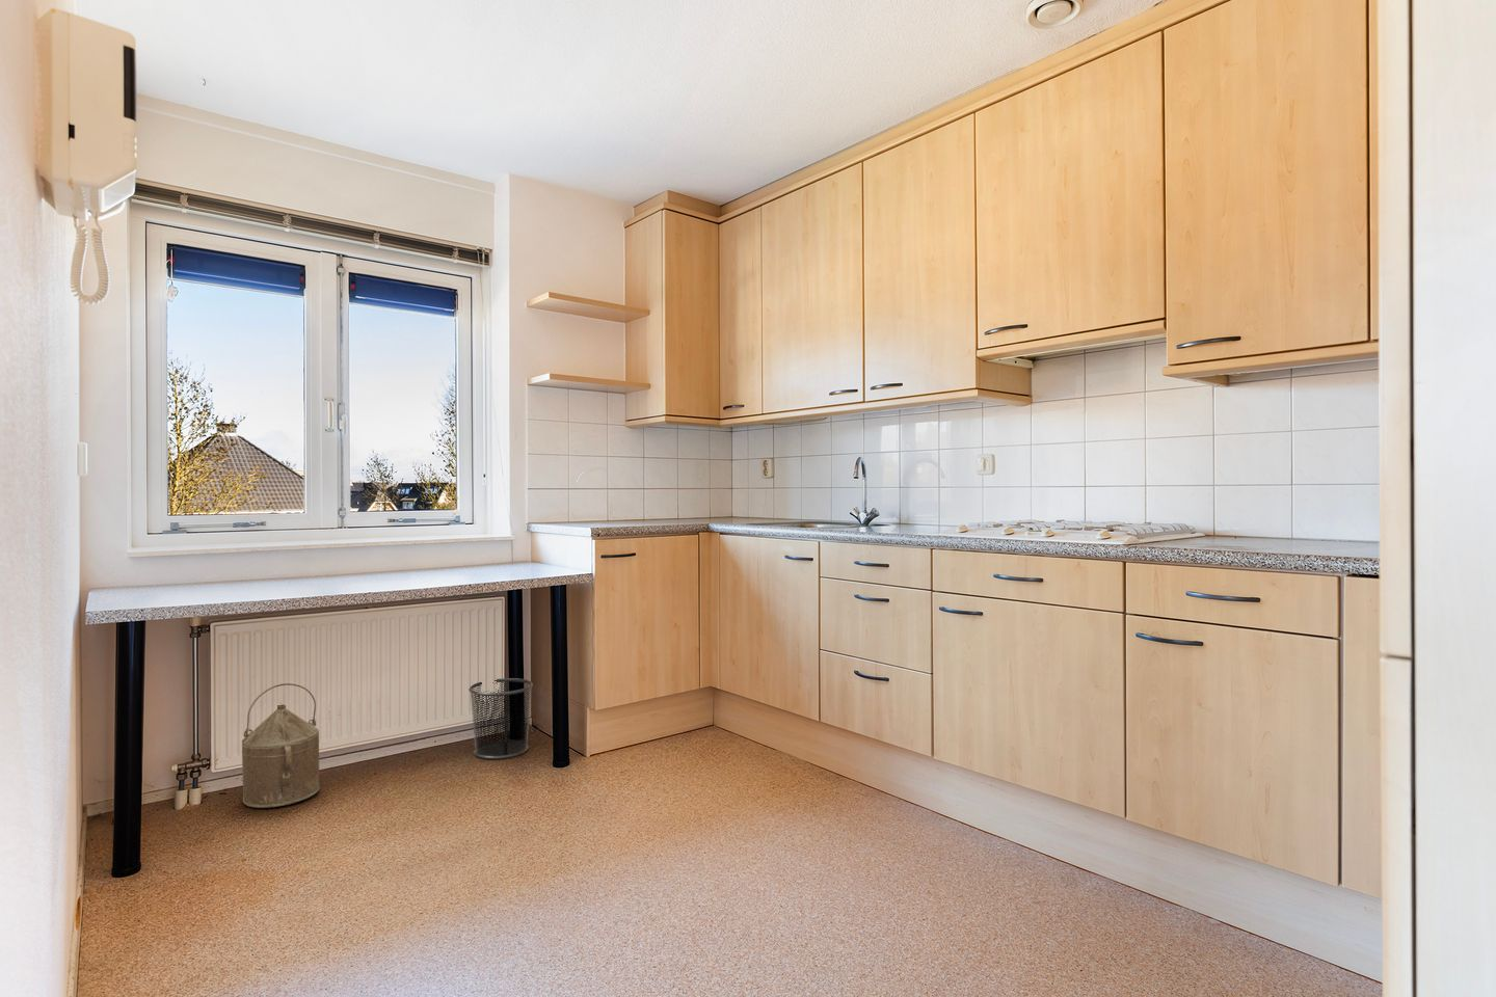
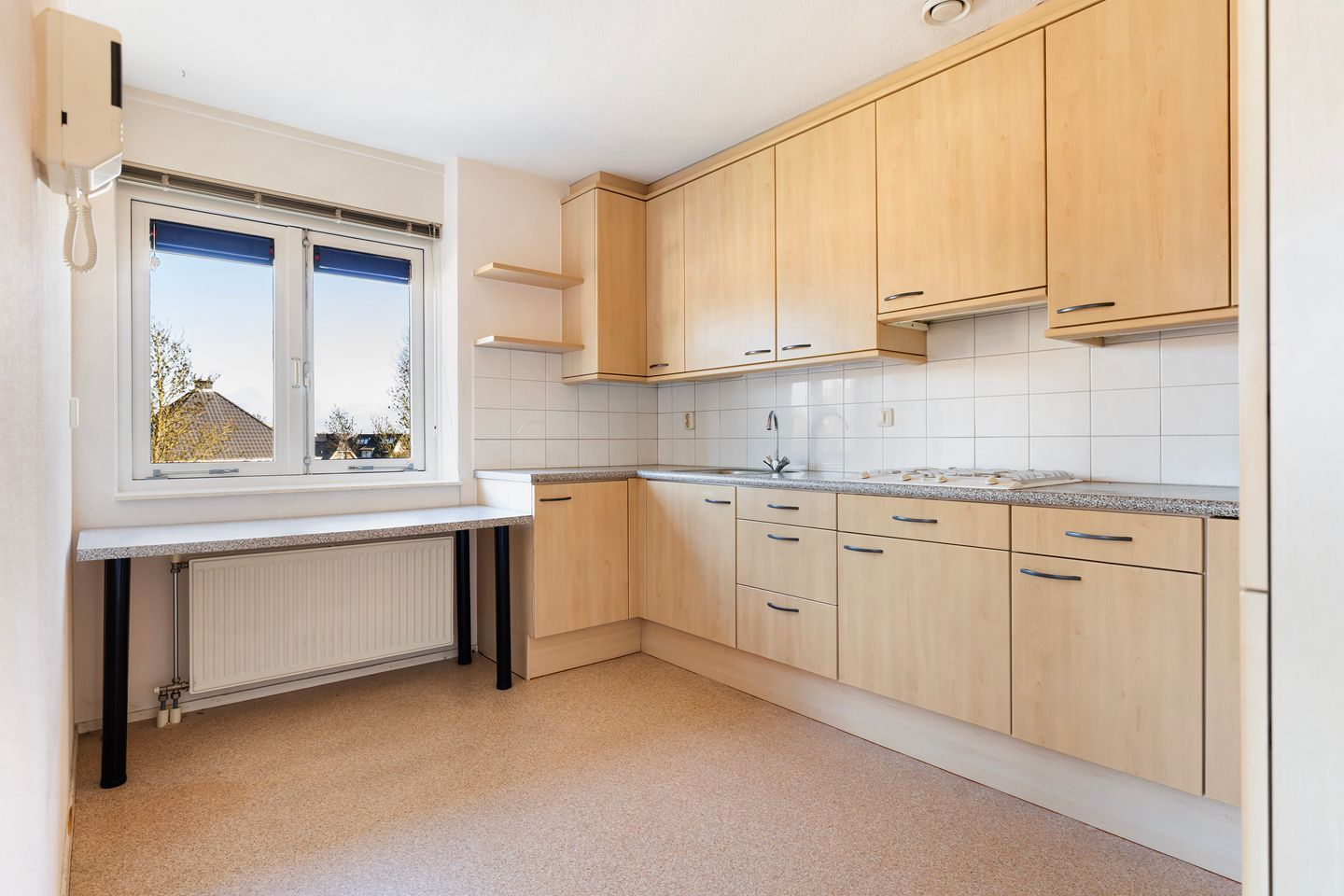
- waste bin [468,678,534,760]
- watering can [242,682,321,809]
